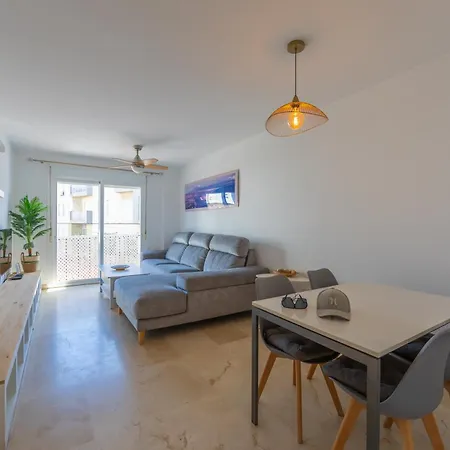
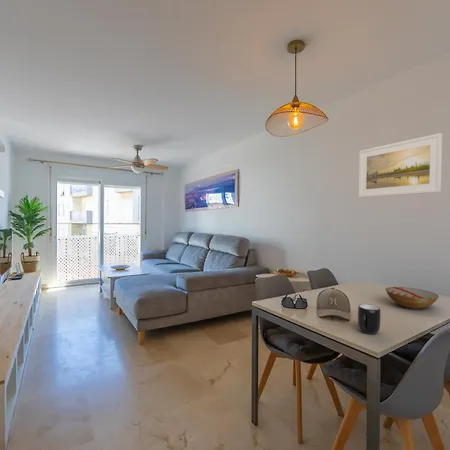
+ mug [357,303,382,335]
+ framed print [358,132,444,198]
+ bowl [385,286,440,310]
